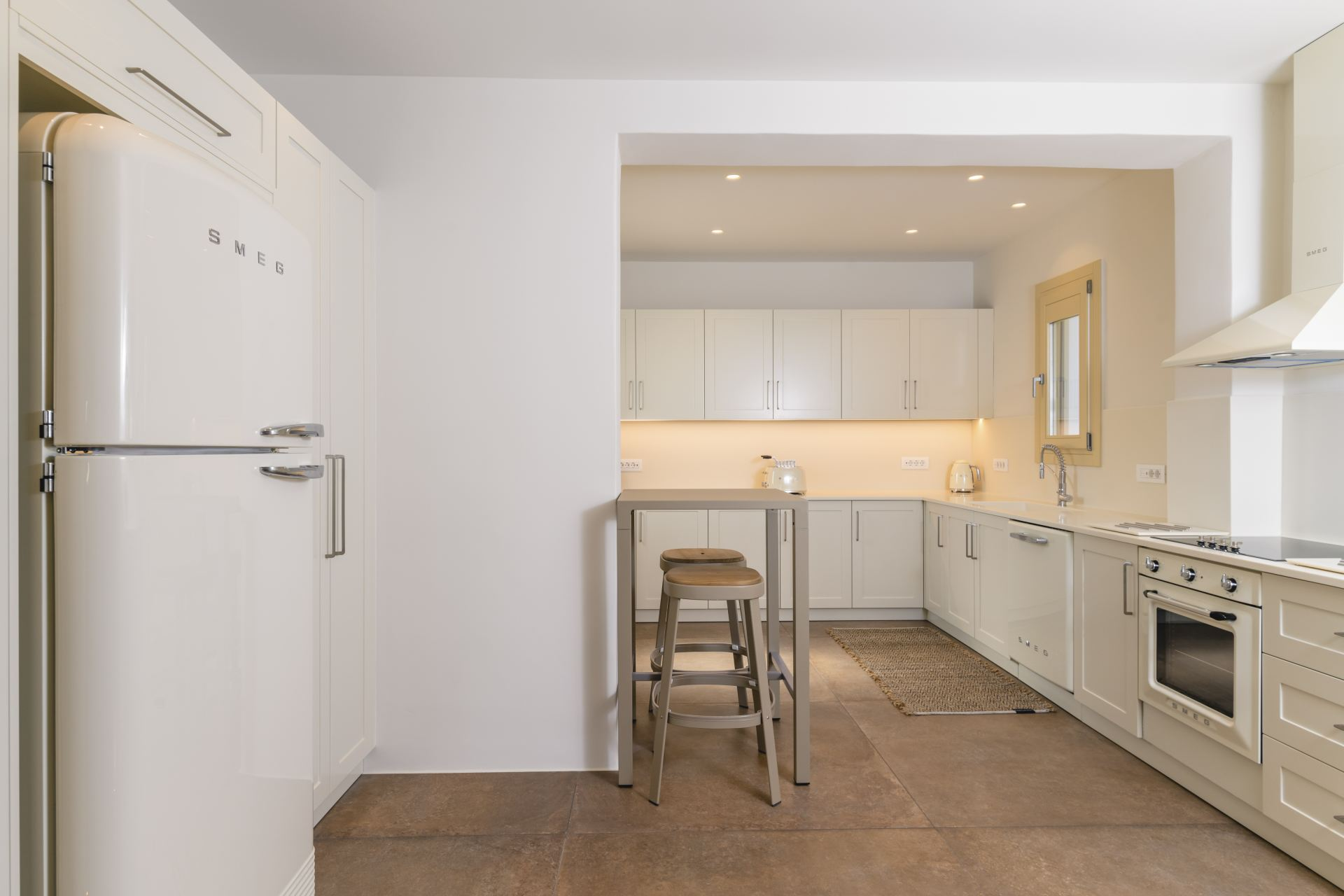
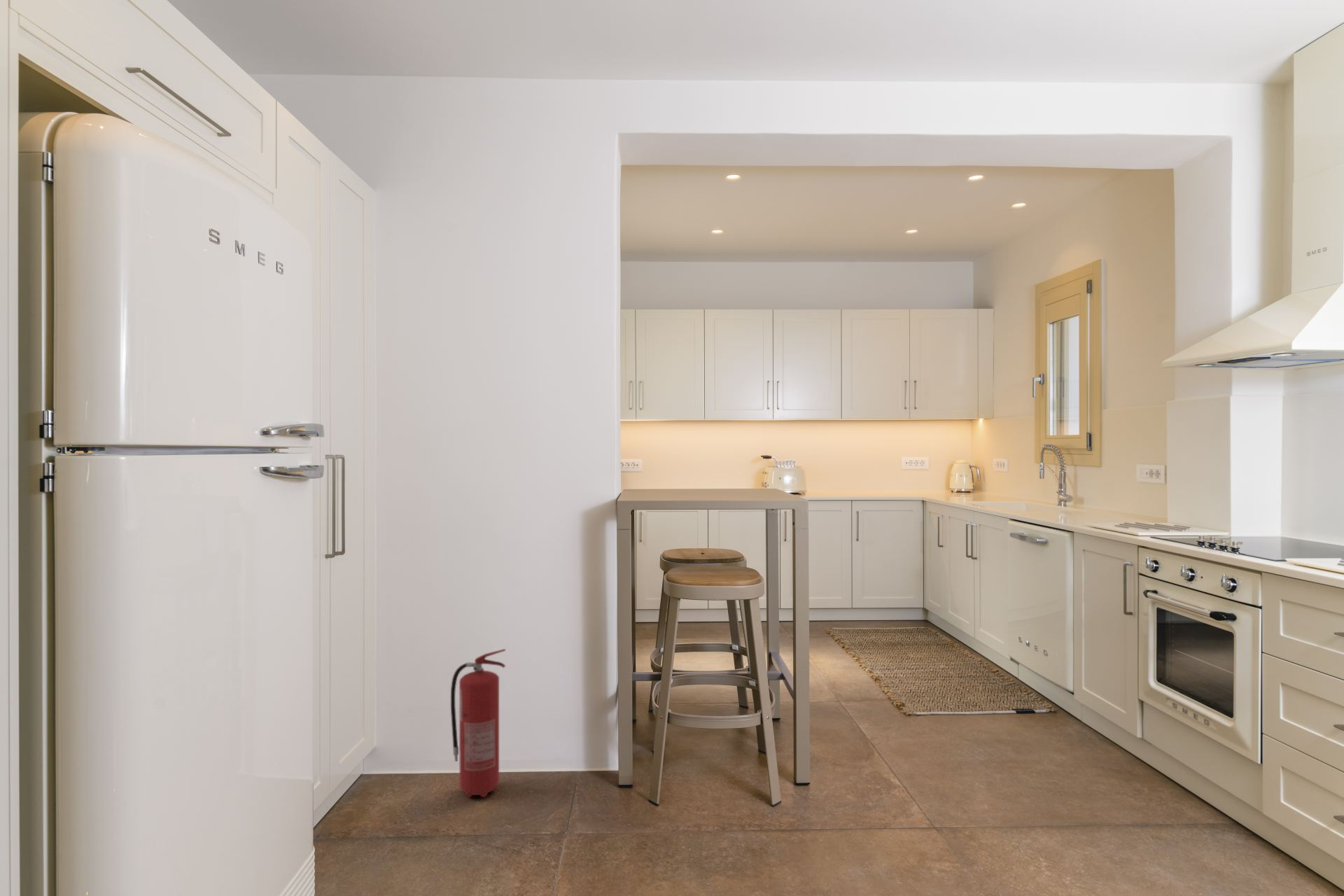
+ fire extinguisher [450,648,506,798]
